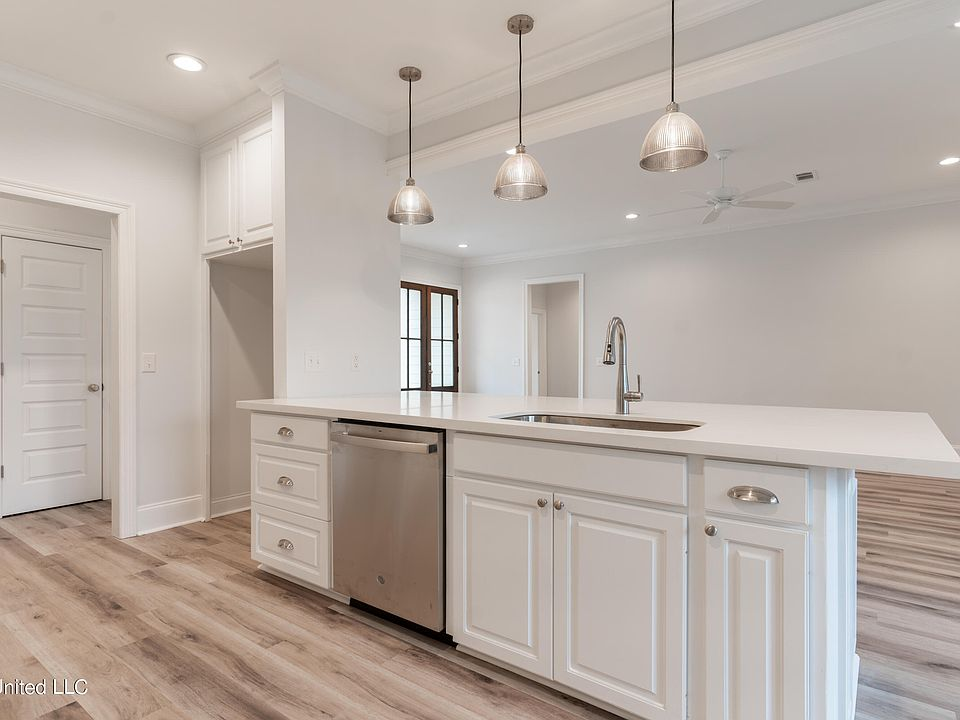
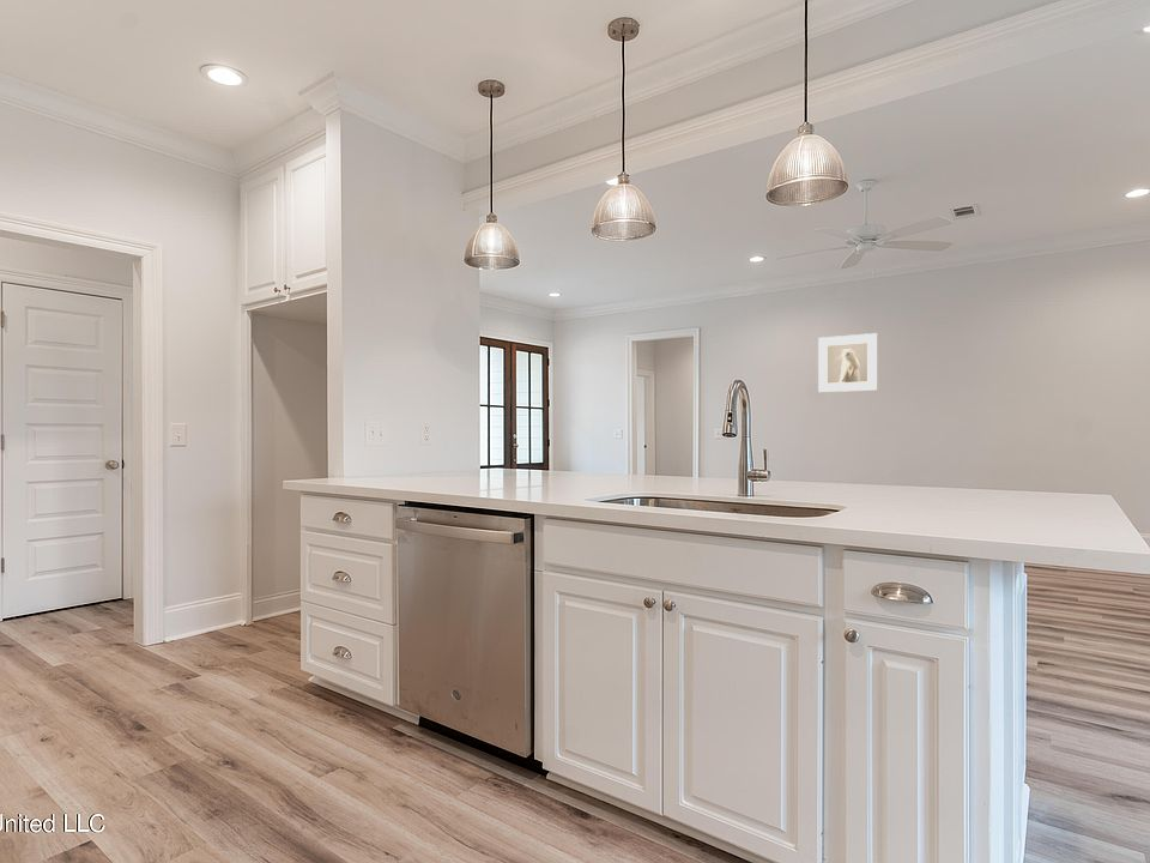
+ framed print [817,332,878,393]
